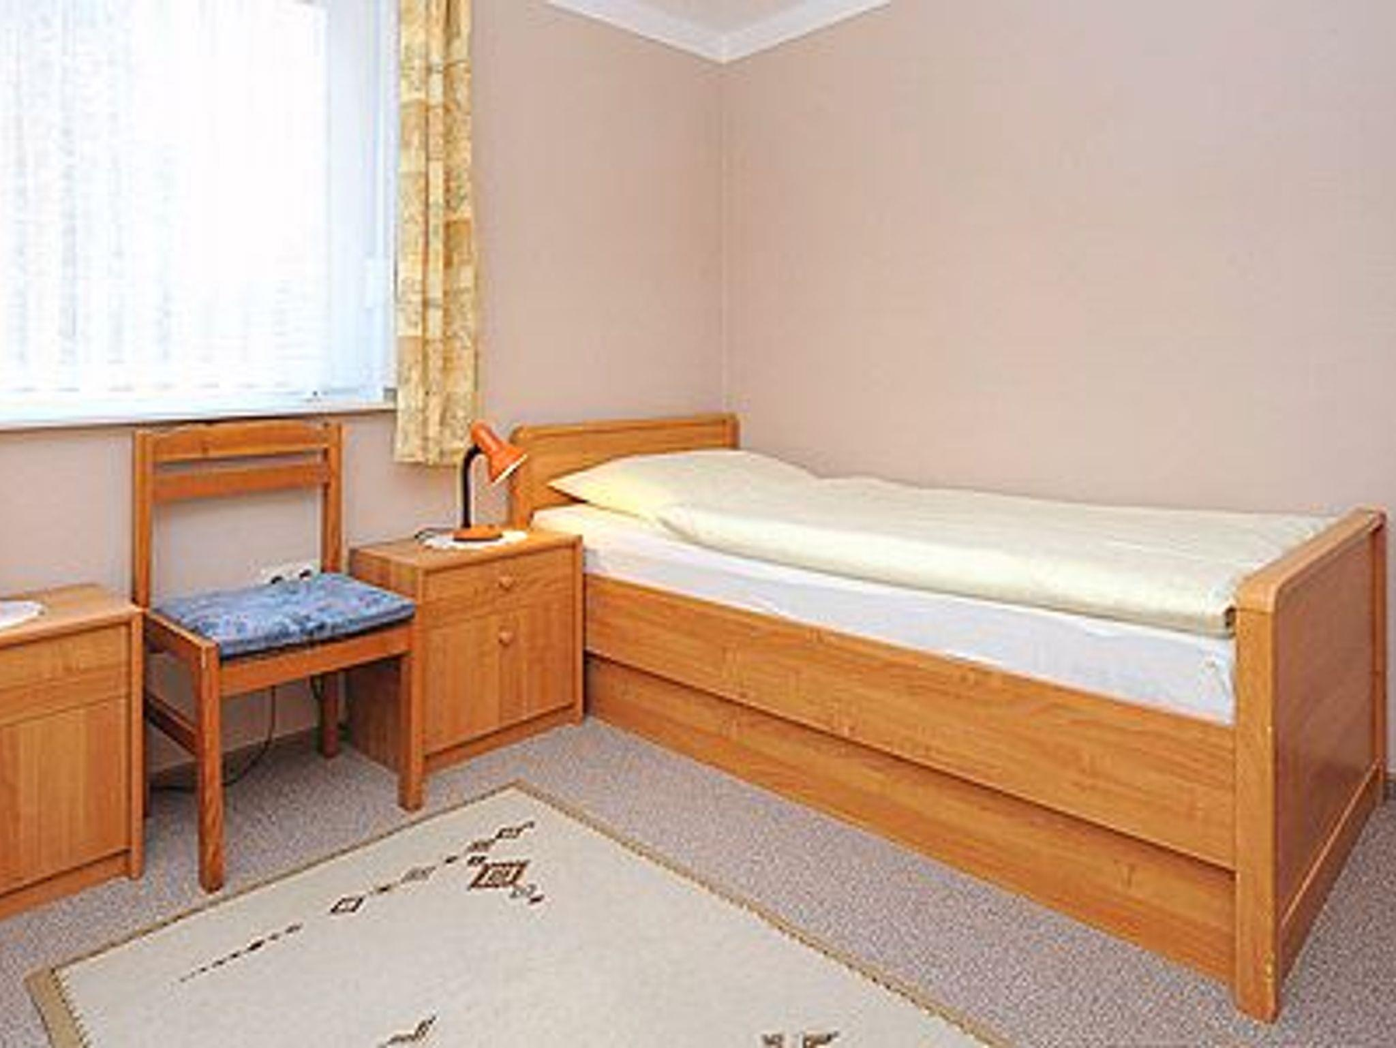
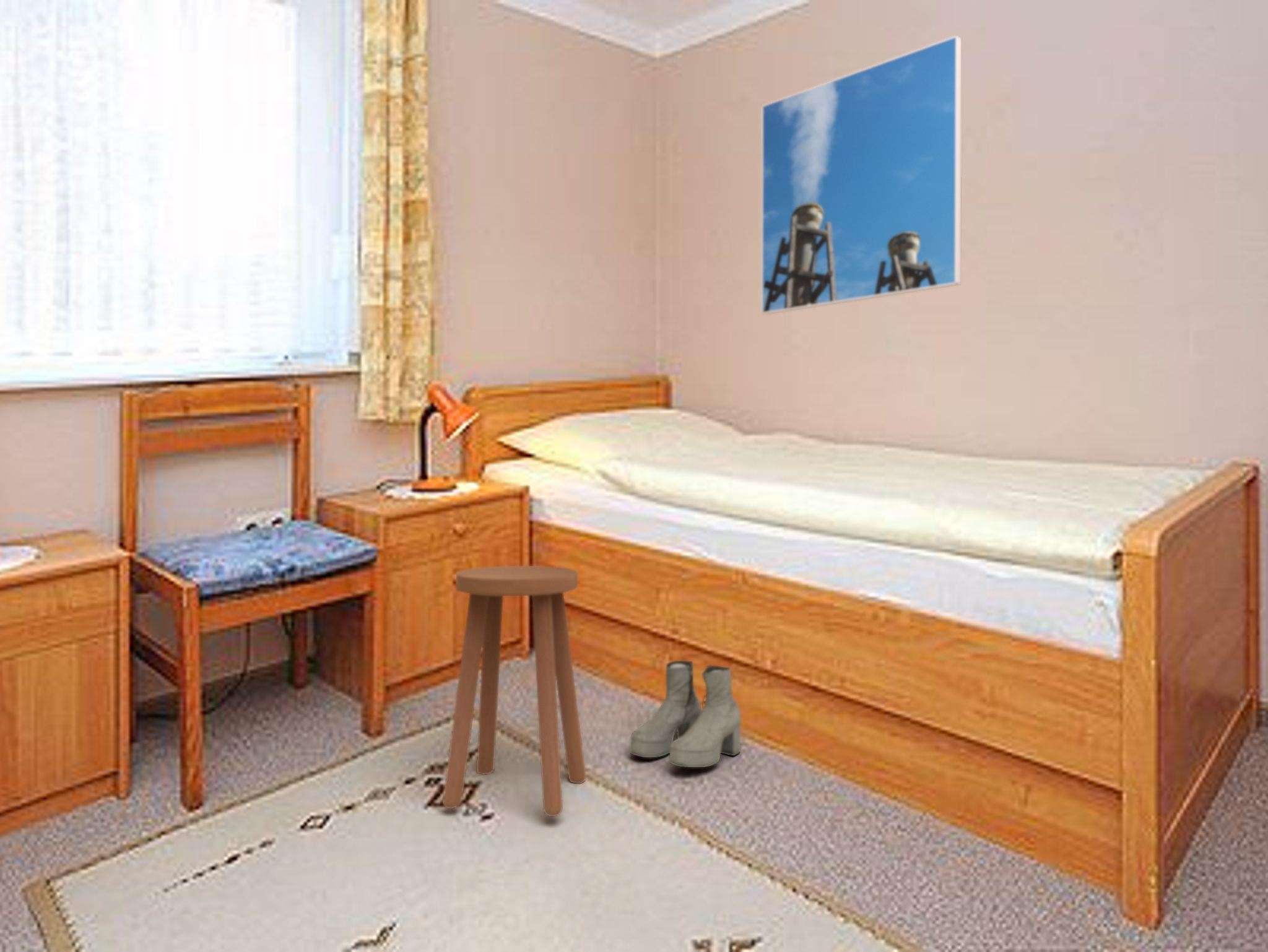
+ stool [442,565,587,818]
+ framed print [761,35,962,315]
+ boots [629,660,742,768]
